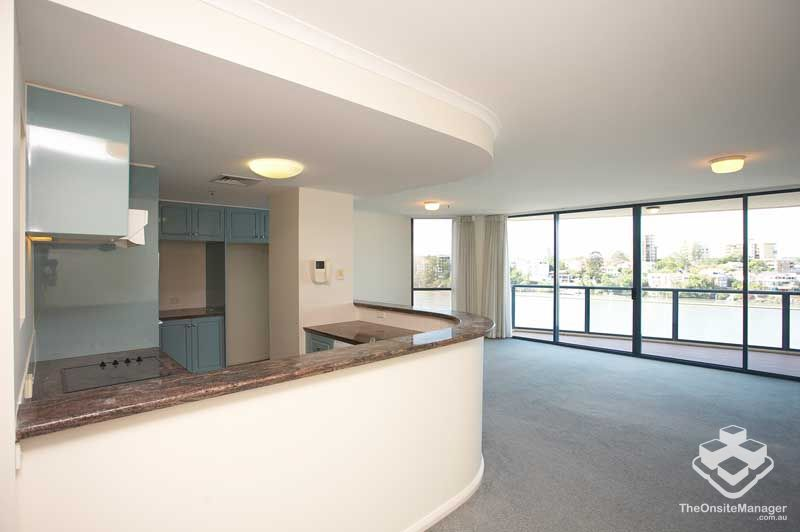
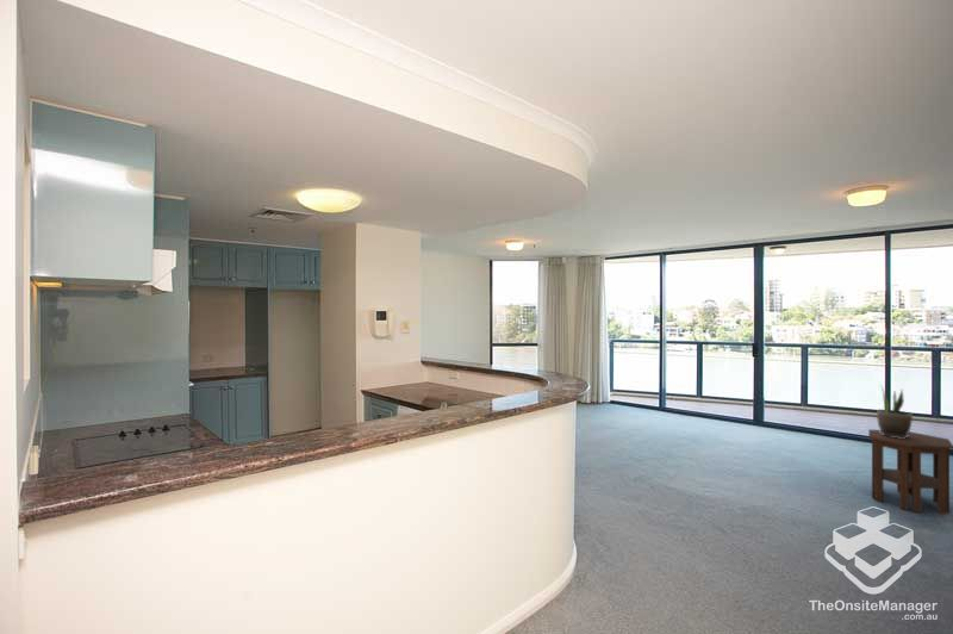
+ potted plant [876,384,914,439]
+ side table [867,428,953,515]
